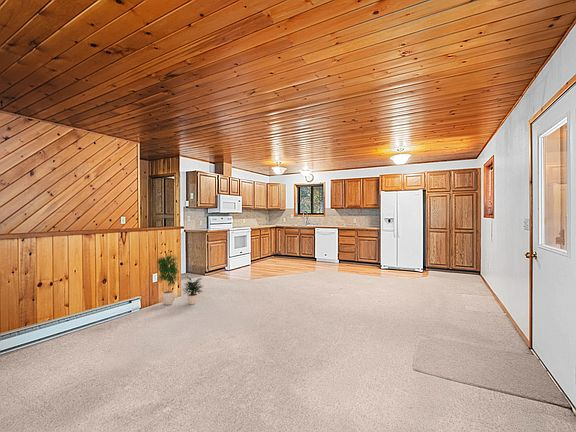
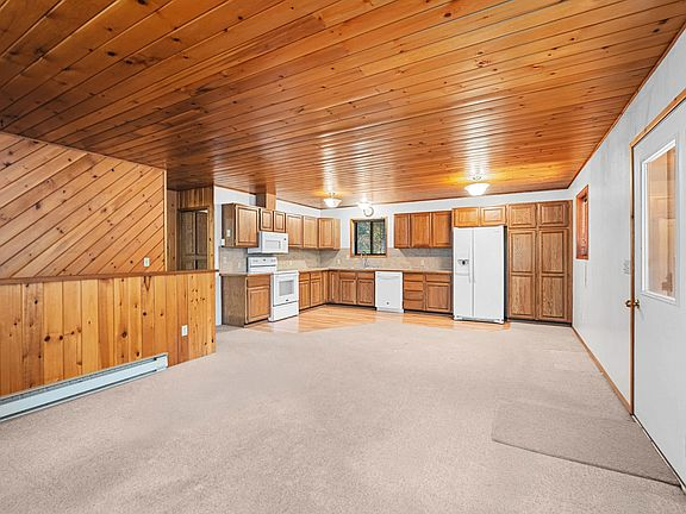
- potted plant [155,251,204,306]
